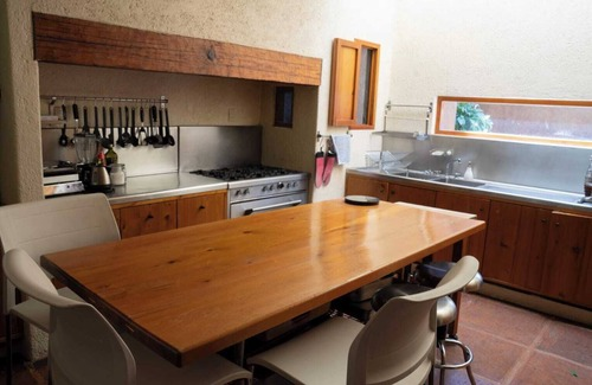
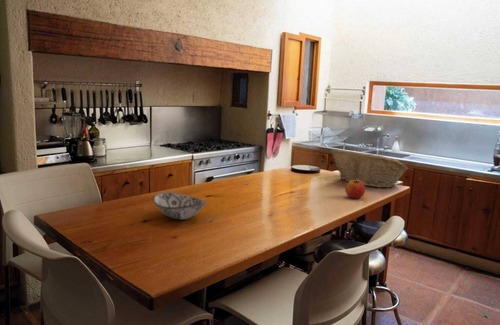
+ decorative bowl [152,191,208,221]
+ fruit basket [329,148,409,189]
+ apple [344,179,366,200]
